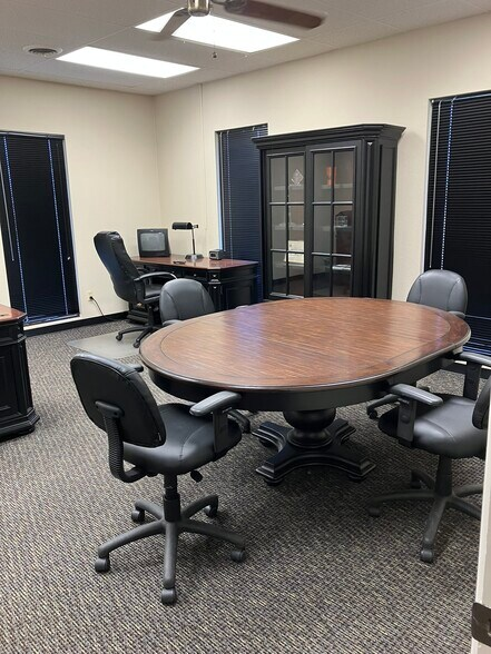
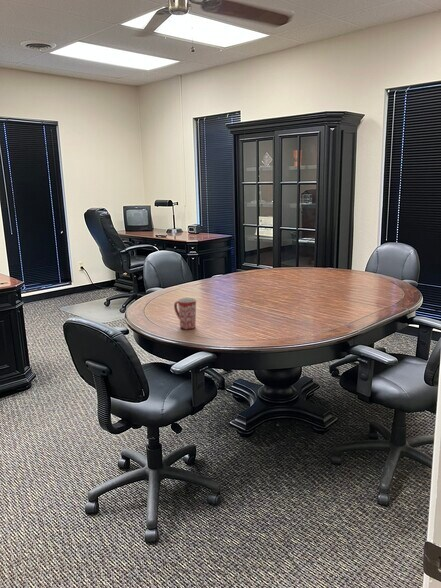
+ mug [173,297,198,330]
